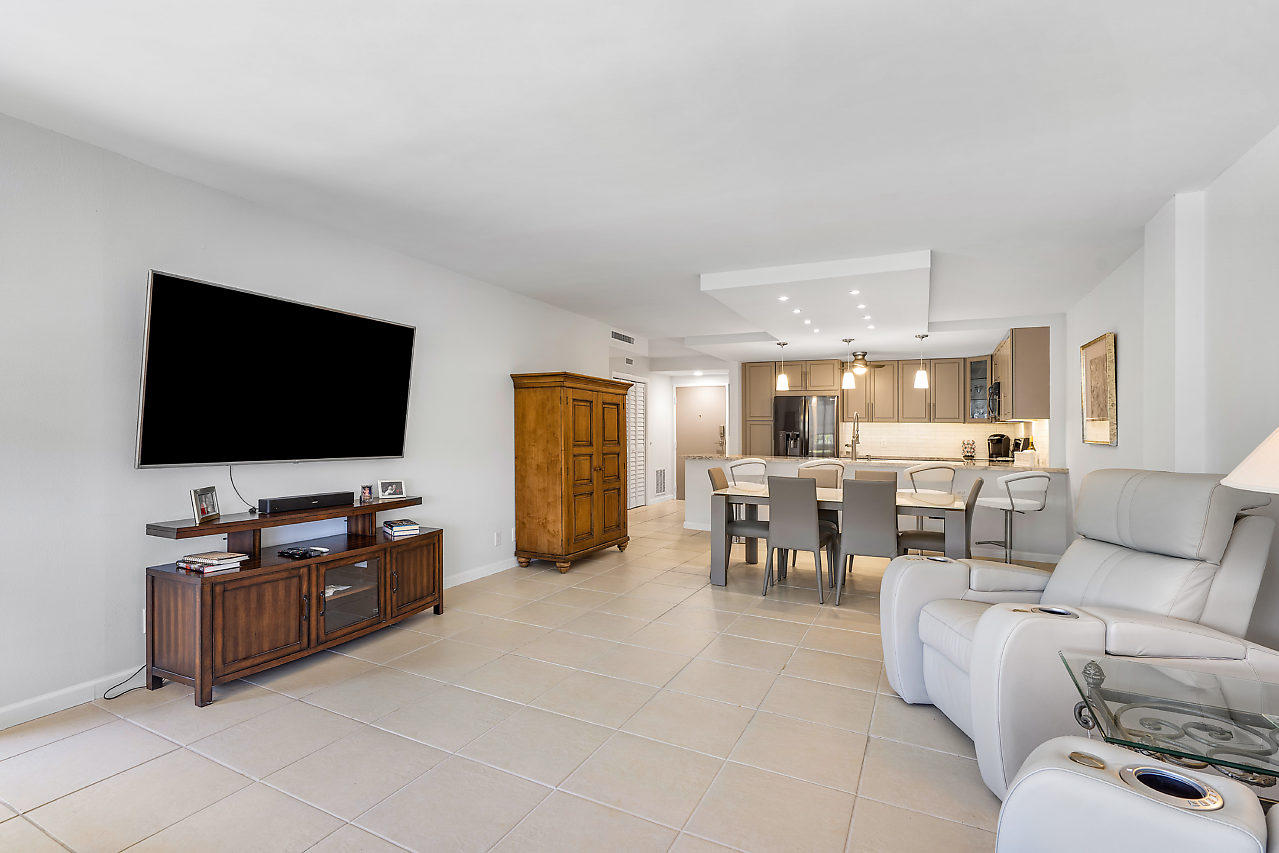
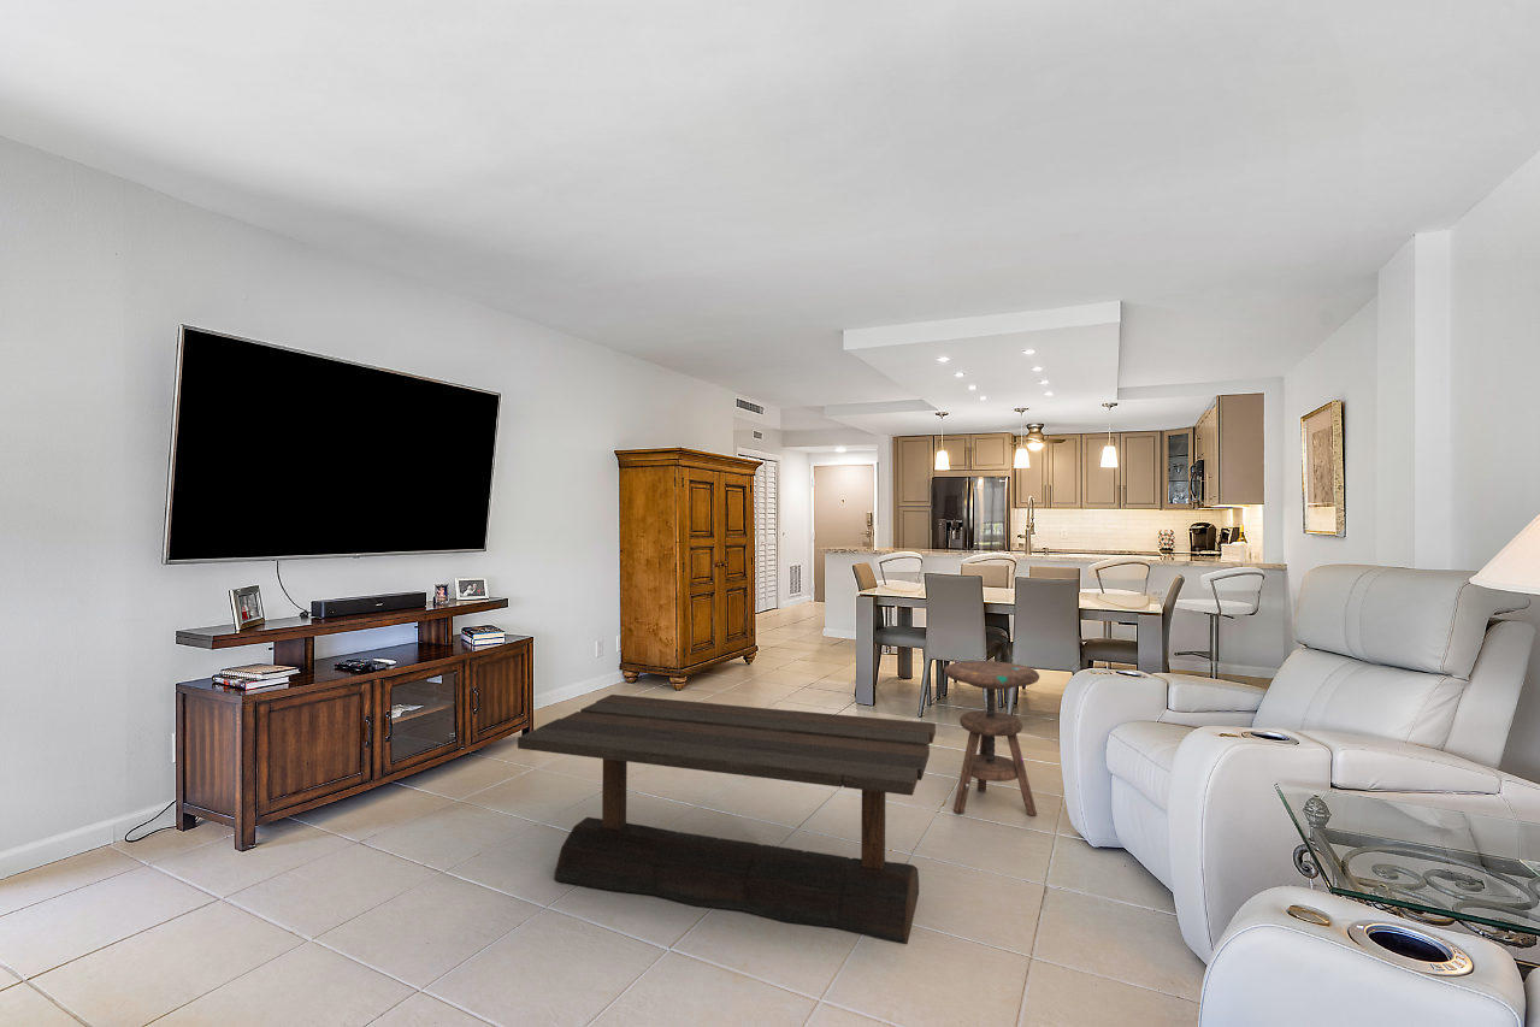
+ coffee table [517,693,937,945]
+ side table [943,660,1040,818]
